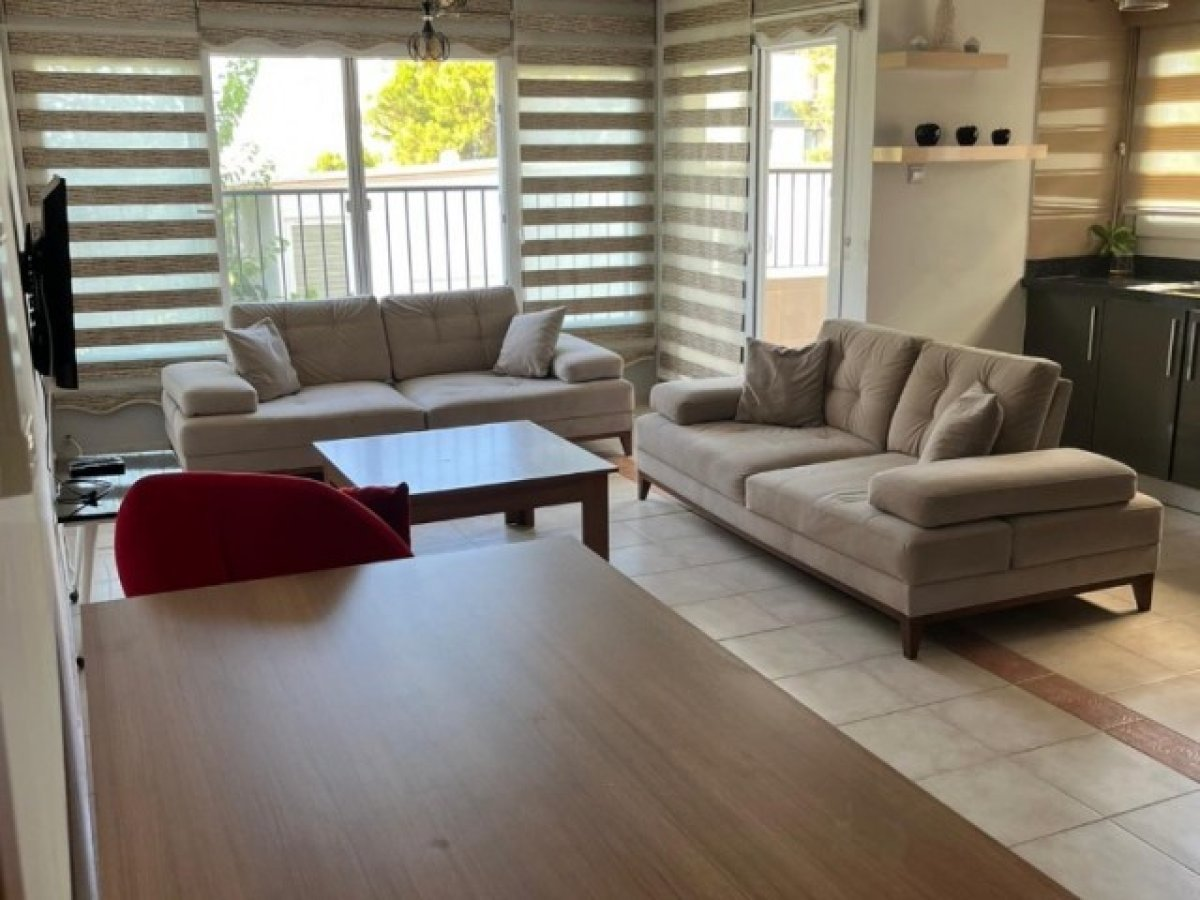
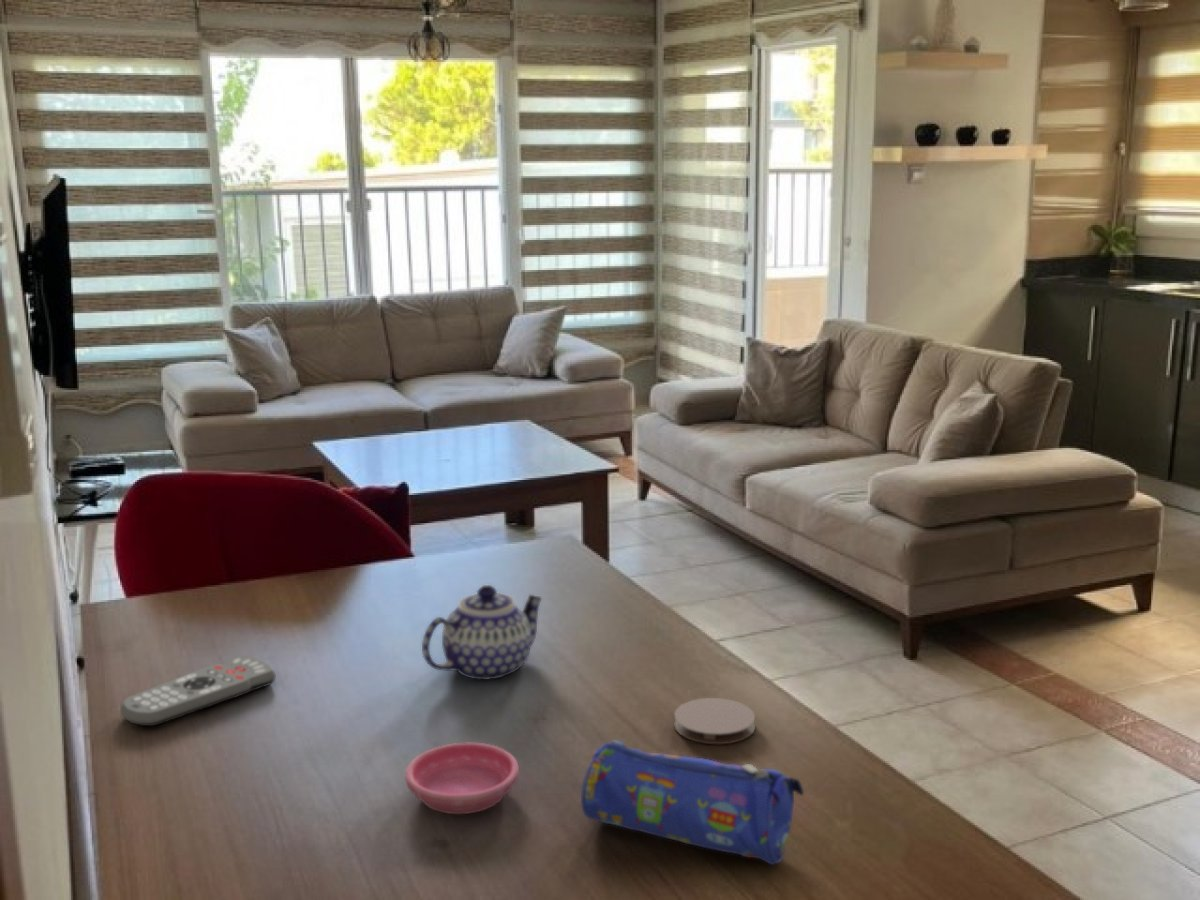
+ remote control [120,655,277,727]
+ coaster [673,697,756,745]
+ saucer [405,742,520,815]
+ teapot [421,584,543,681]
+ pencil case [580,739,805,866]
